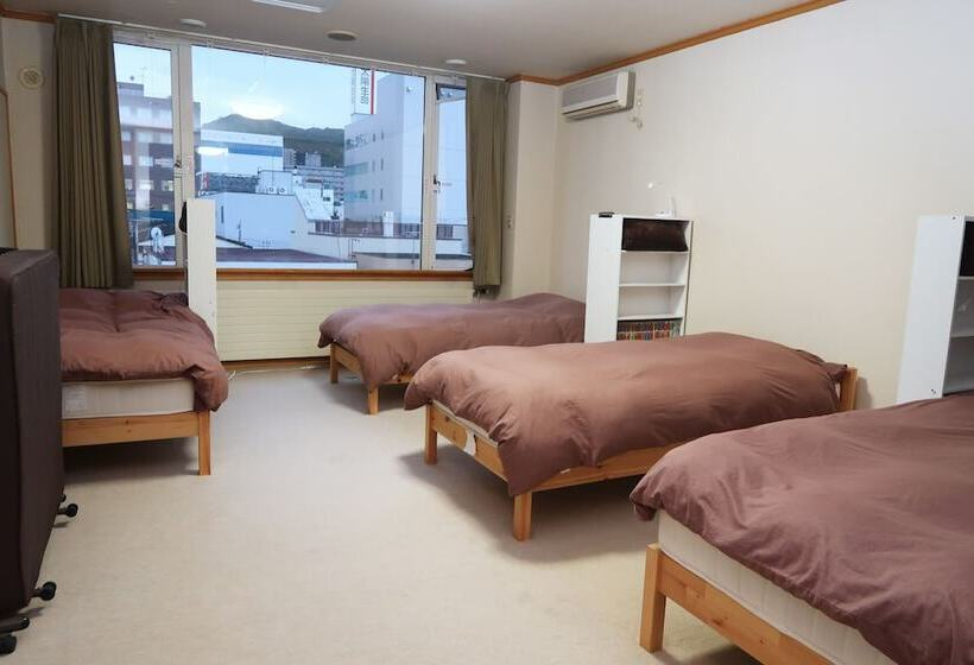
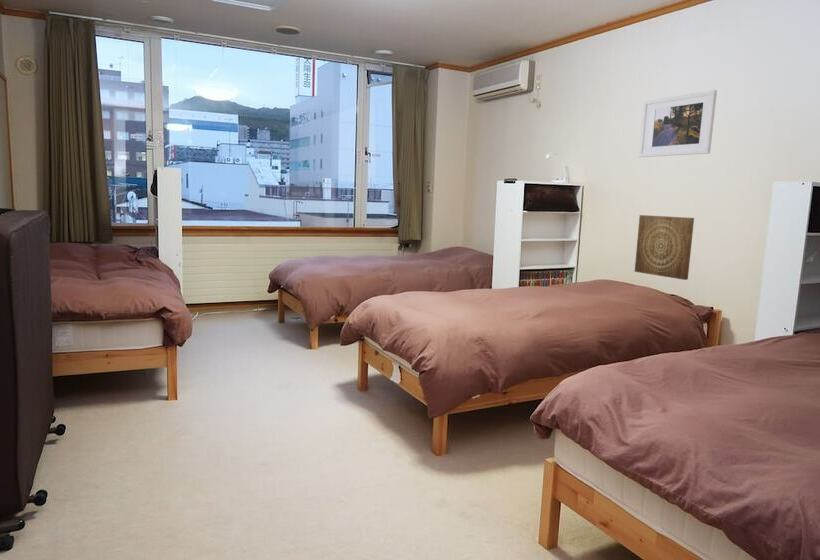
+ wall art [634,214,695,281]
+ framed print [638,89,718,158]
